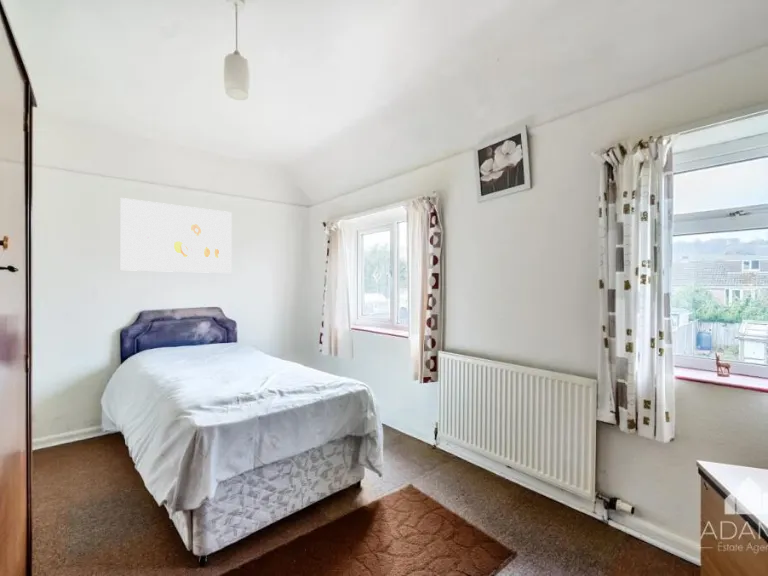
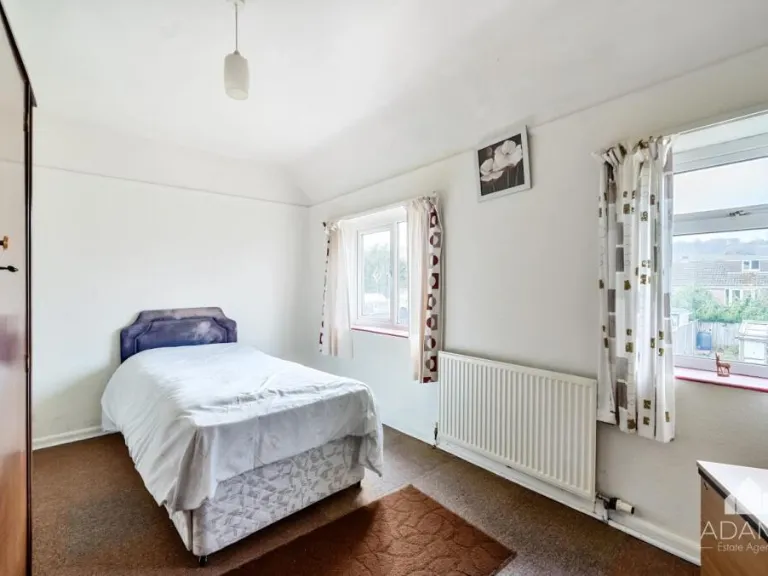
- wall art [119,197,233,274]
